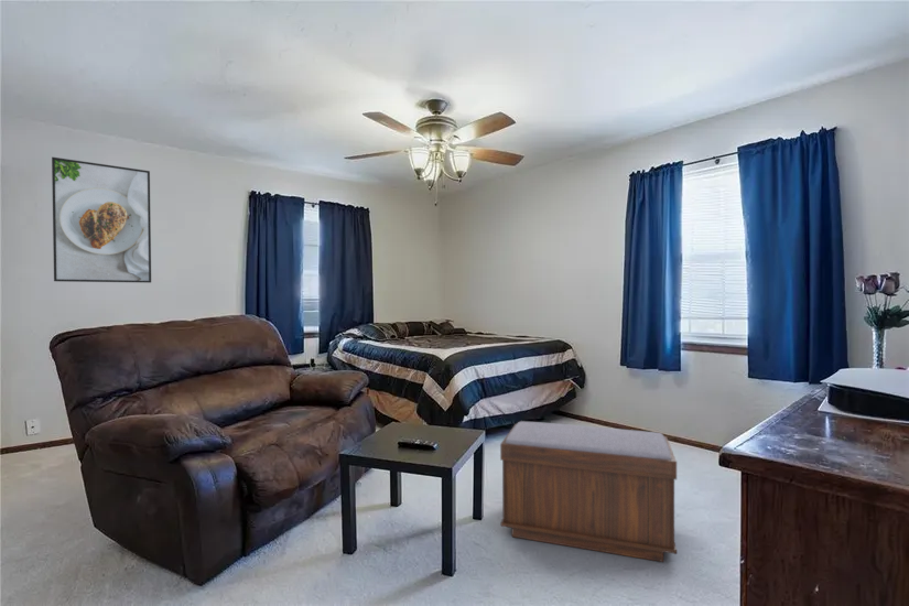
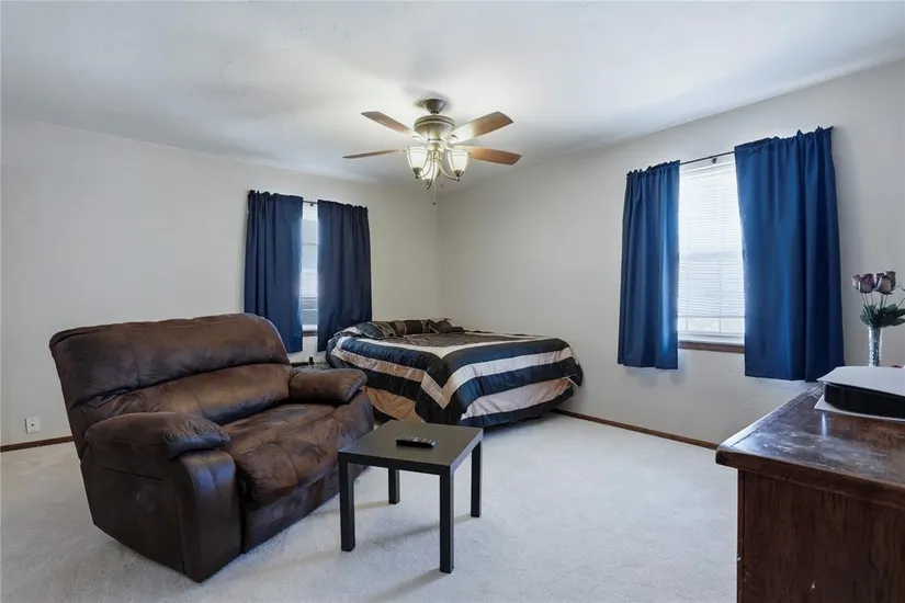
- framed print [51,156,152,284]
- bench [499,420,678,563]
